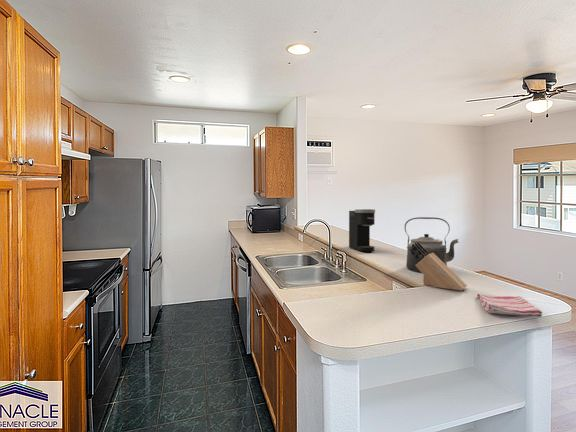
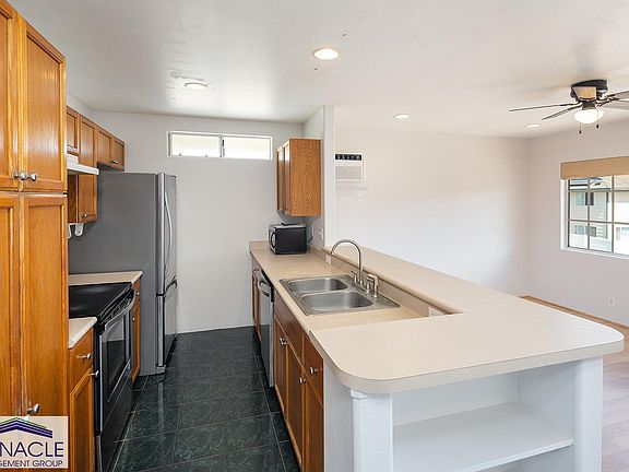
- kettle [404,216,460,272]
- dish towel [476,293,543,318]
- coffee maker [348,208,376,252]
- knife block [410,242,468,291]
